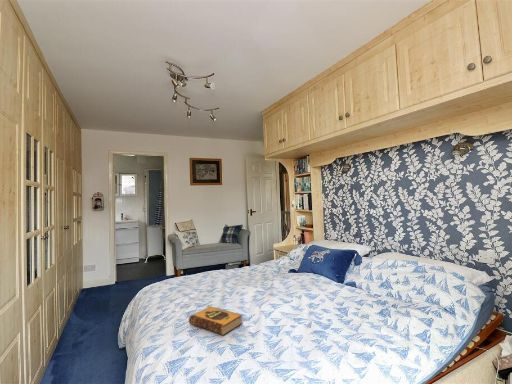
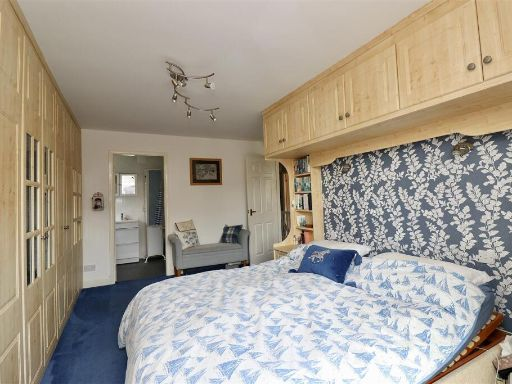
- hardback book [188,305,244,337]
